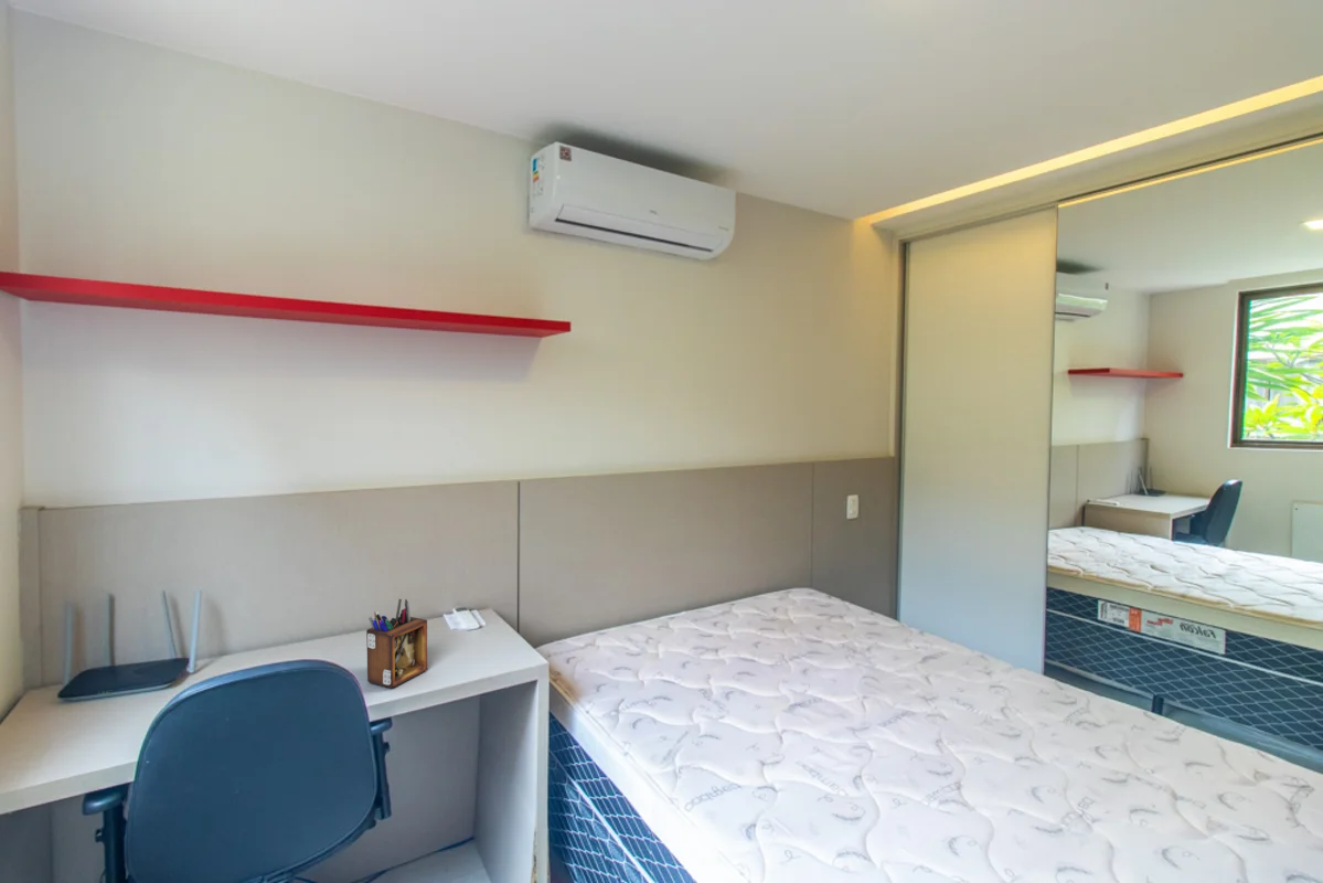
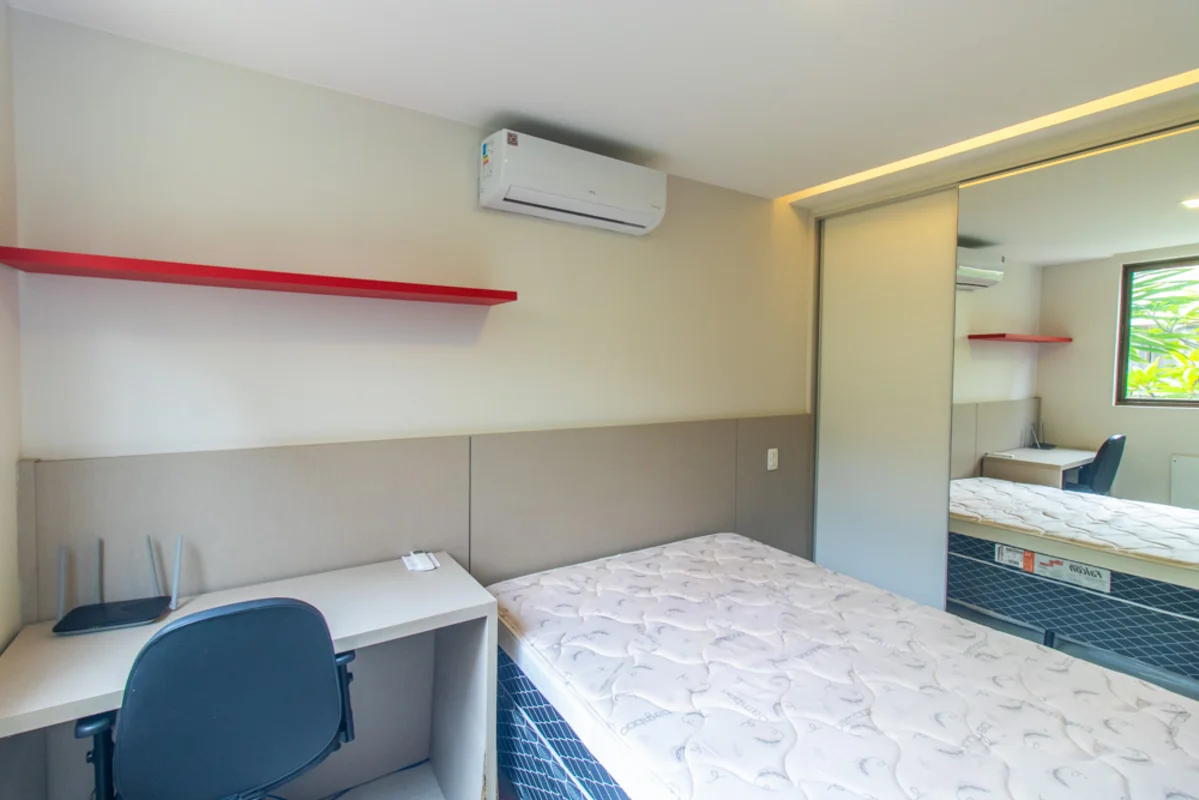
- desk organizer [365,598,428,689]
